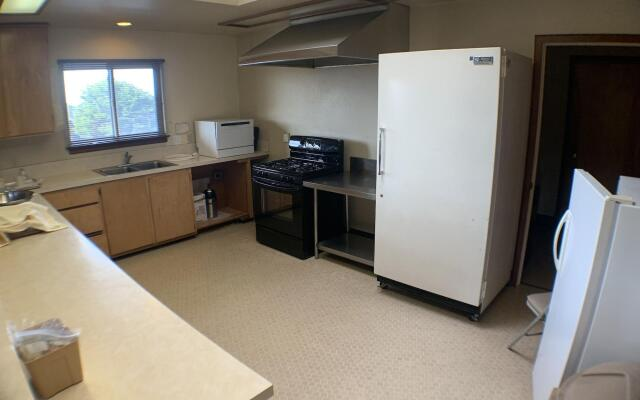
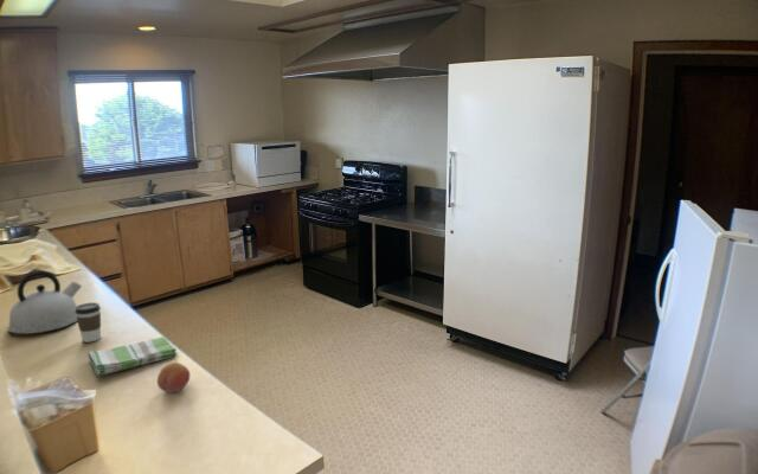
+ fruit [156,361,191,393]
+ kettle [7,270,83,335]
+ dish towel [86,335,178,377]
+ coffee cup [75,301,102,344]
